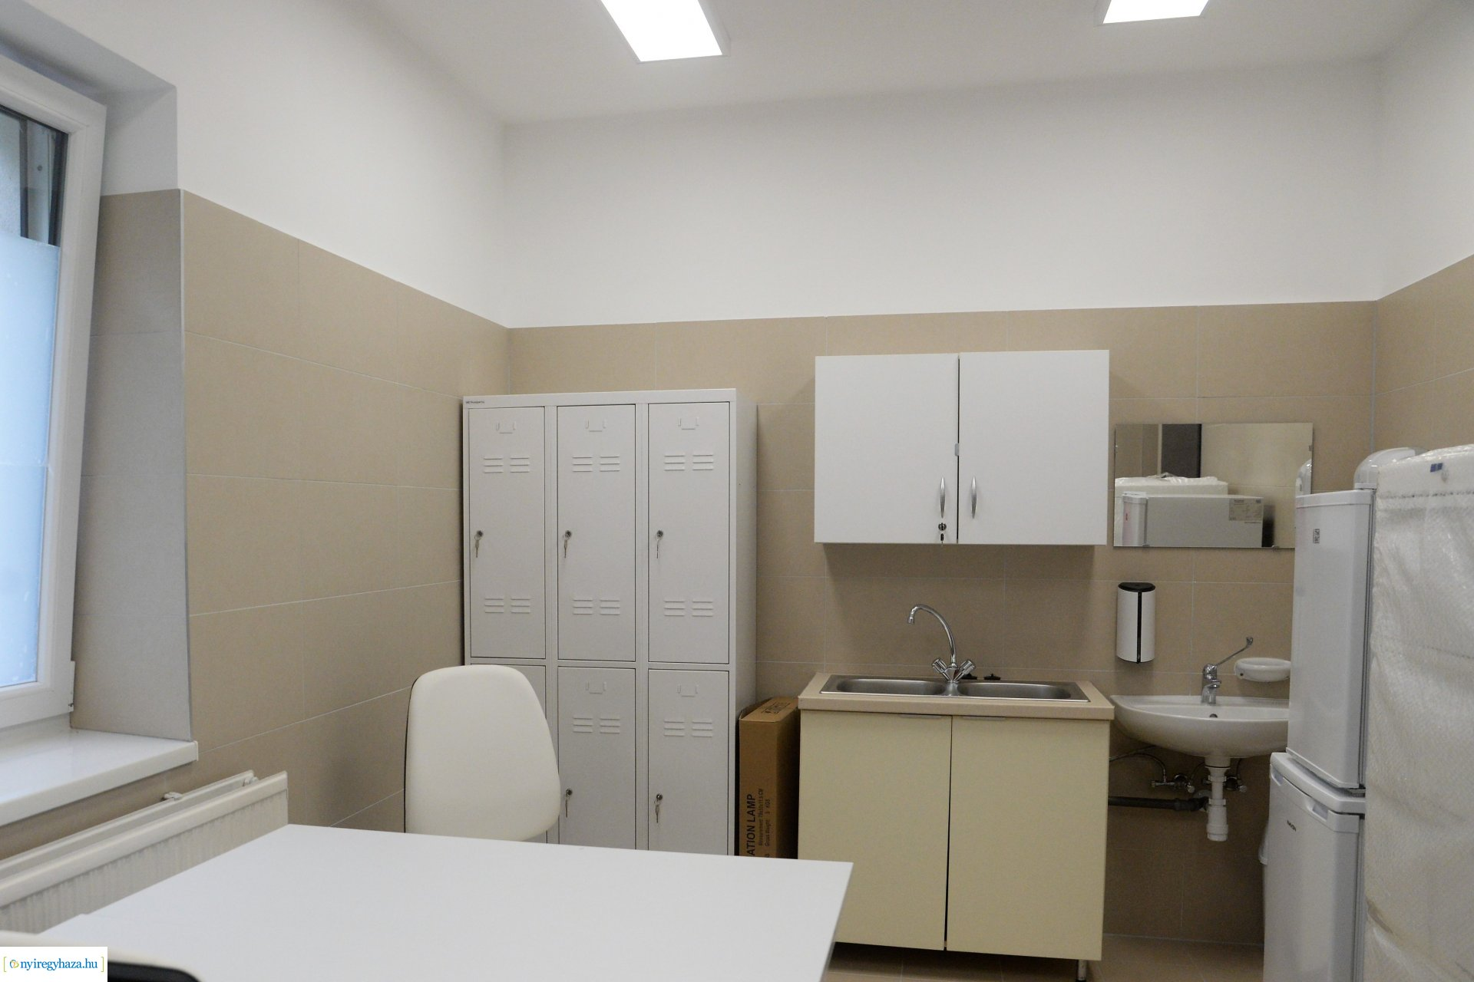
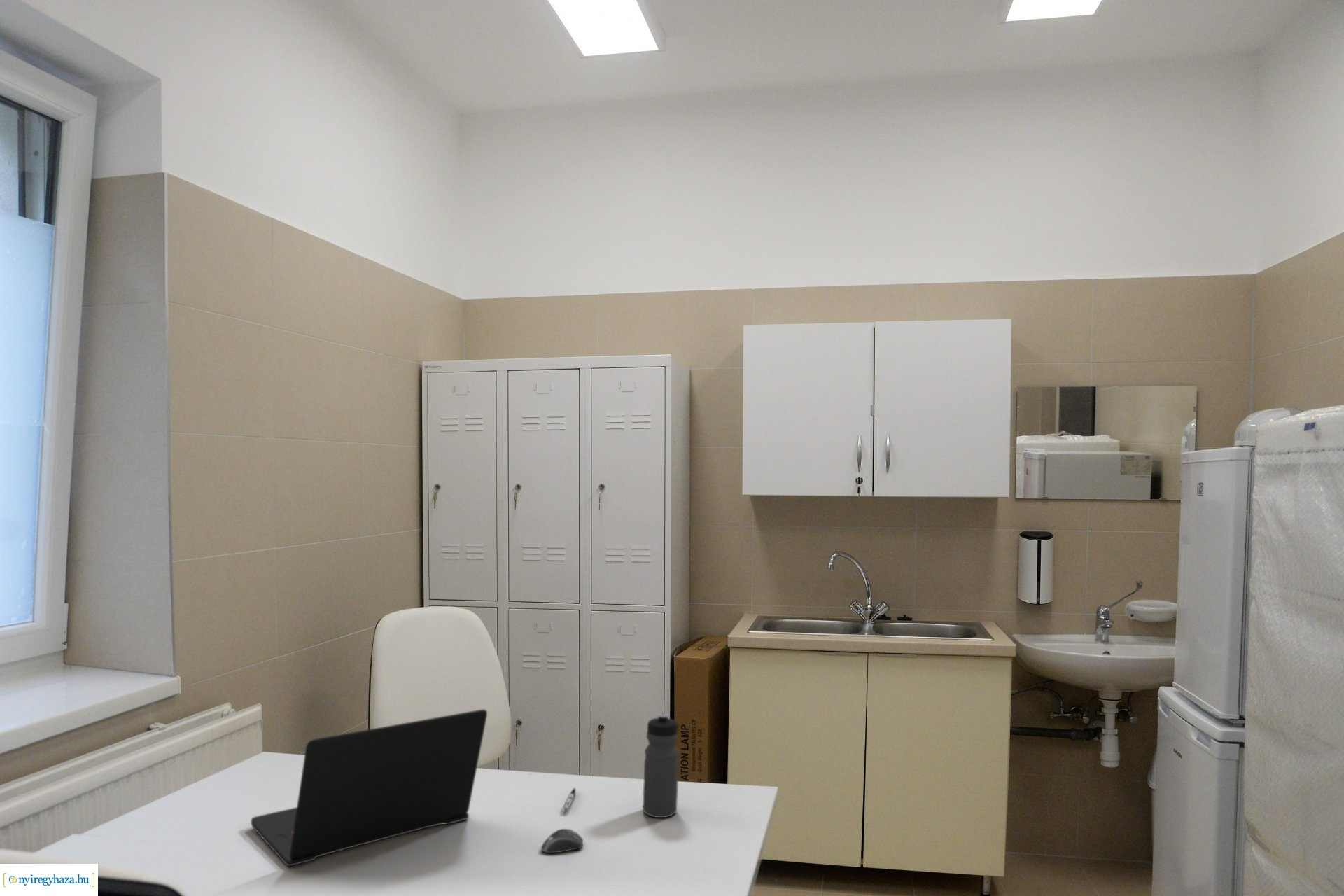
+ computer mouse [541,828,584,854]
+ pen [563,787,577,812]
+ laptop [250,708,488,867]
+ water bottle [642,713,680,818]
